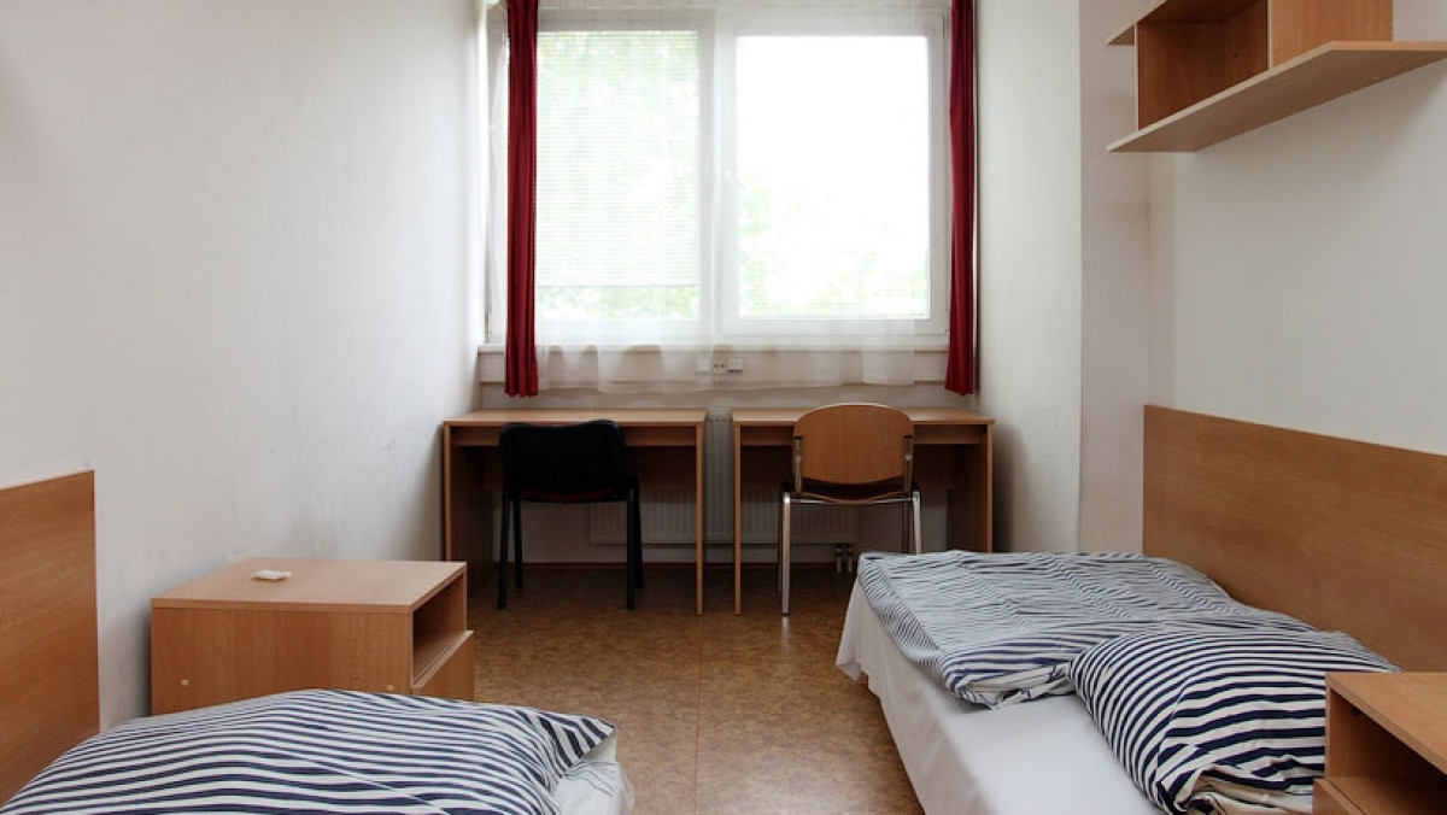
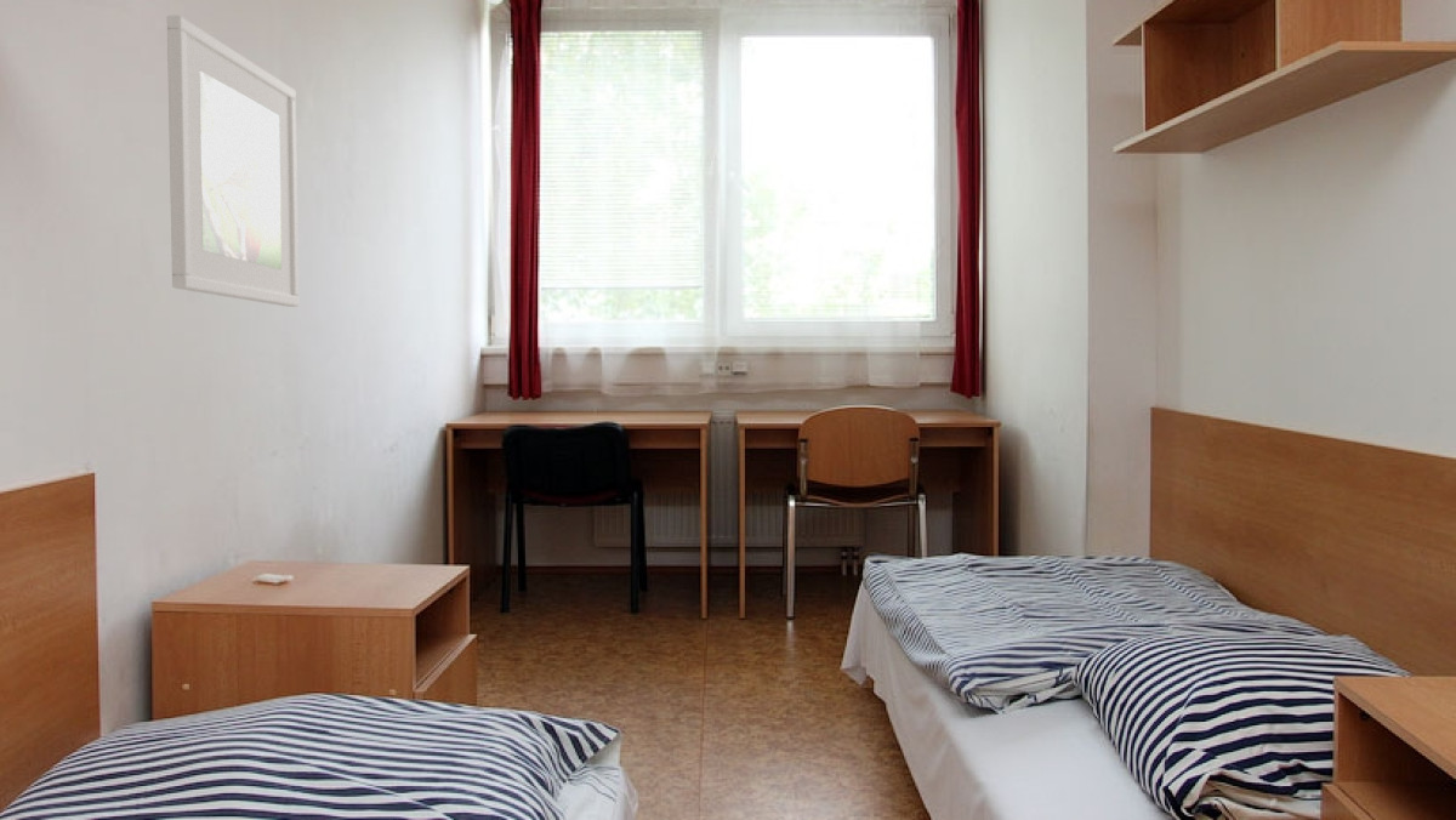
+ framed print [166,15,300,308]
